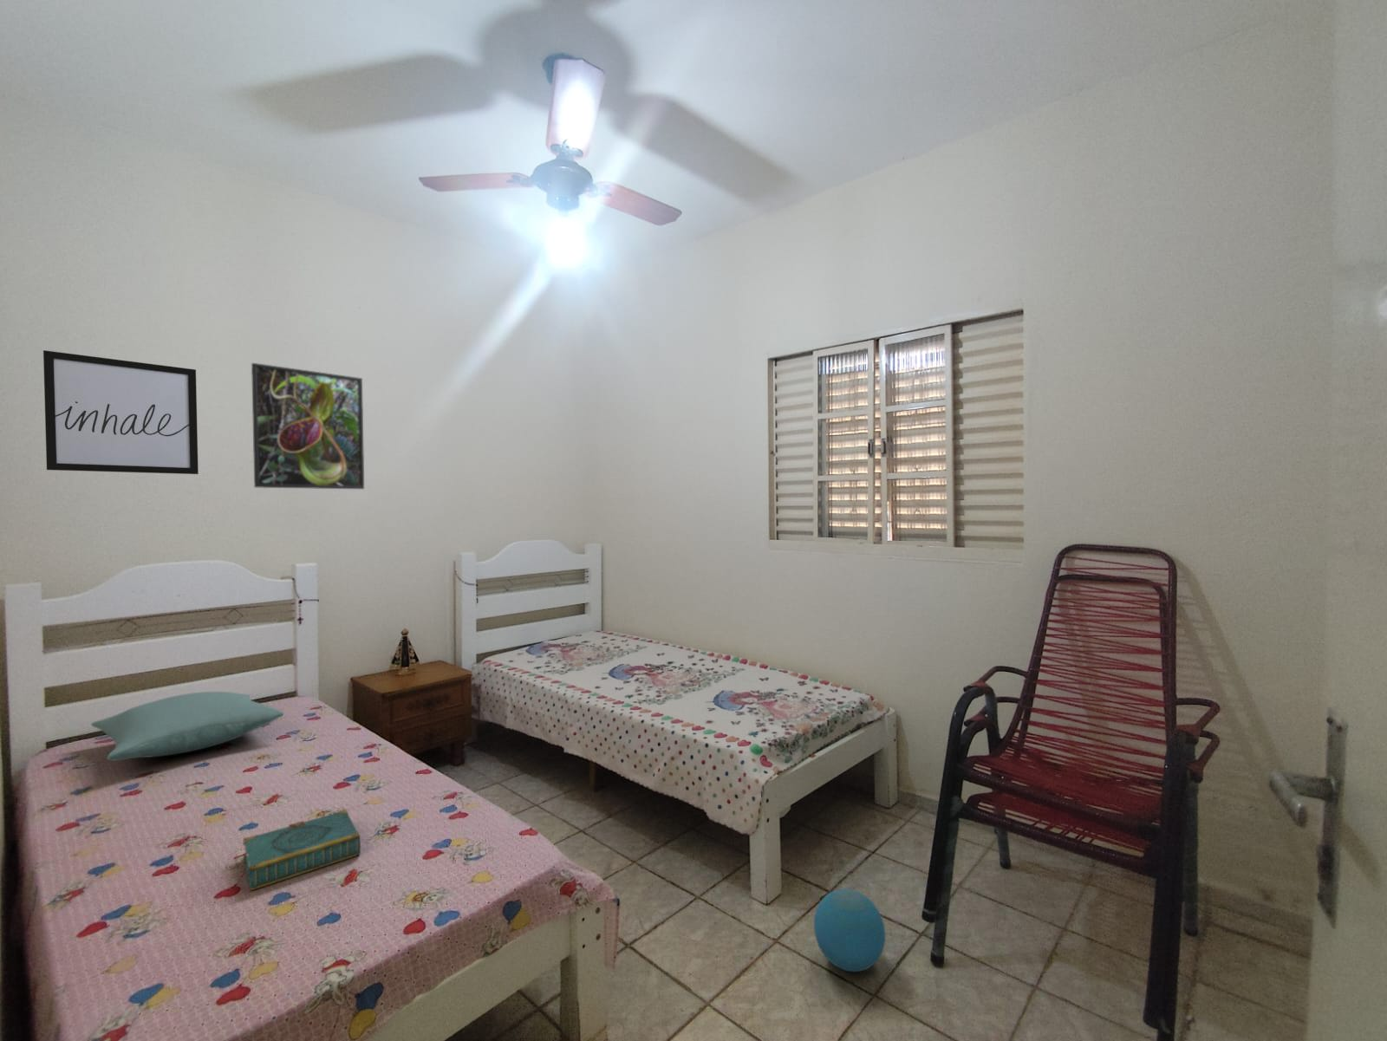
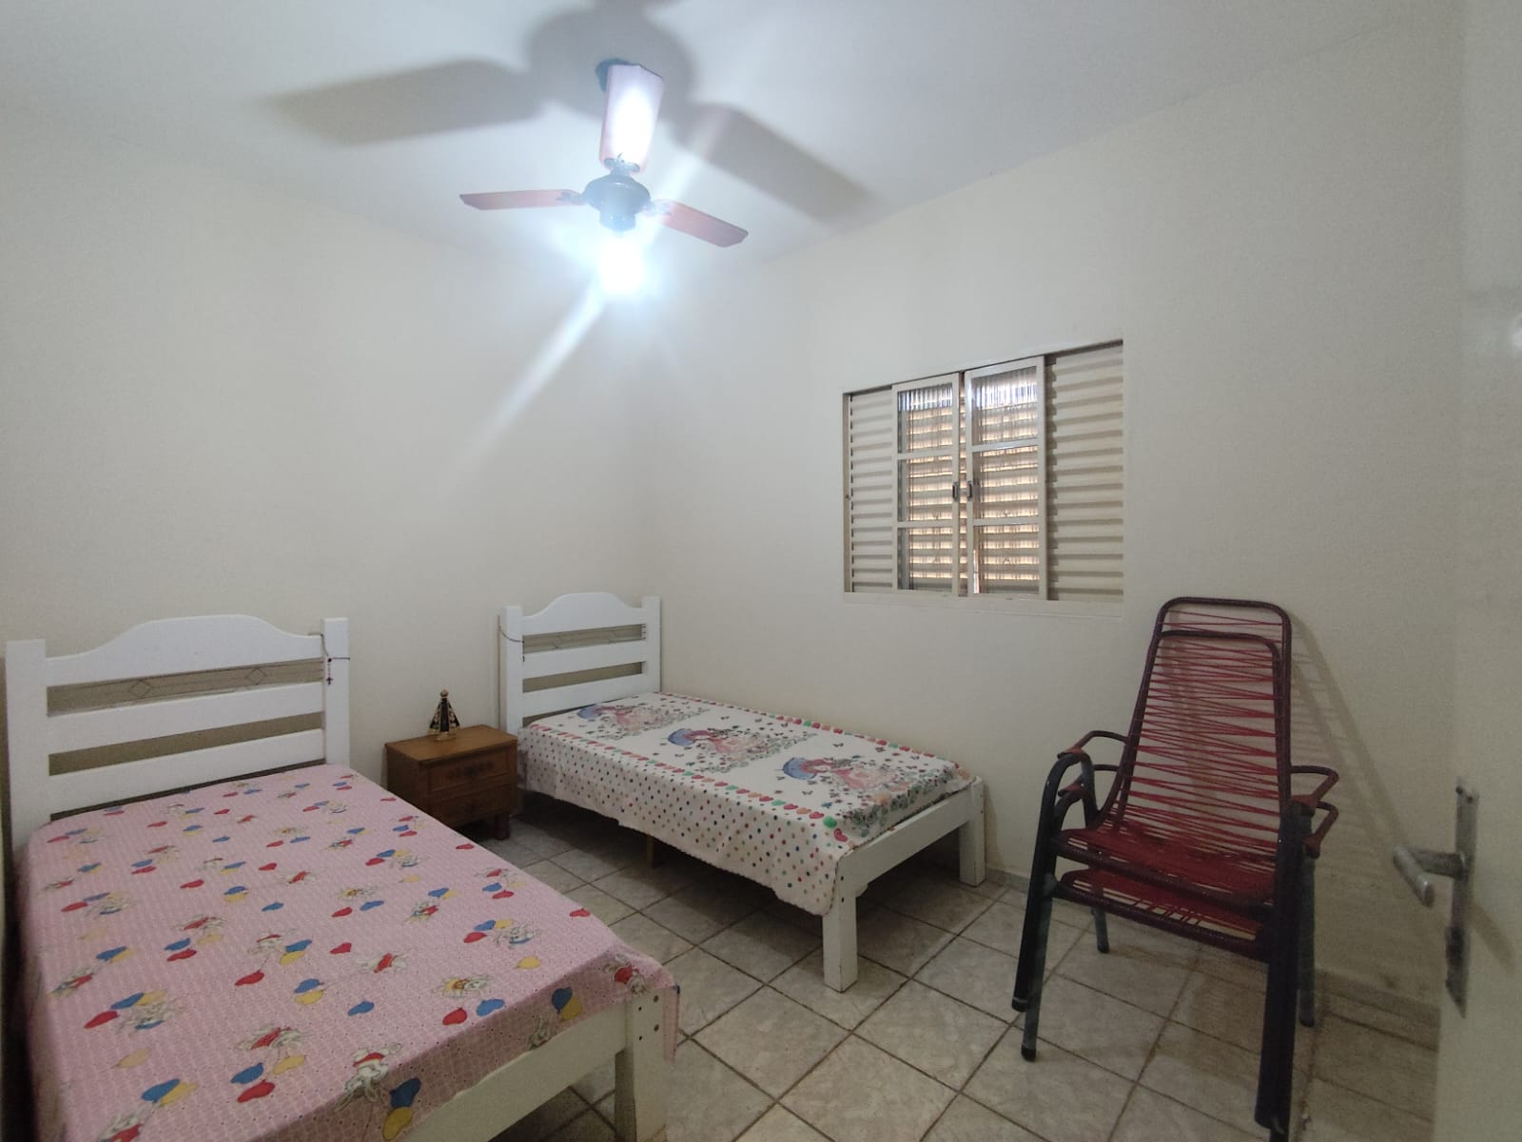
- pillow [91,691,285,762]
- ball [813,888,886,972]
- book [242,809,361,892]
- wall art [43,349,199,475]
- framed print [250,362,365,490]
